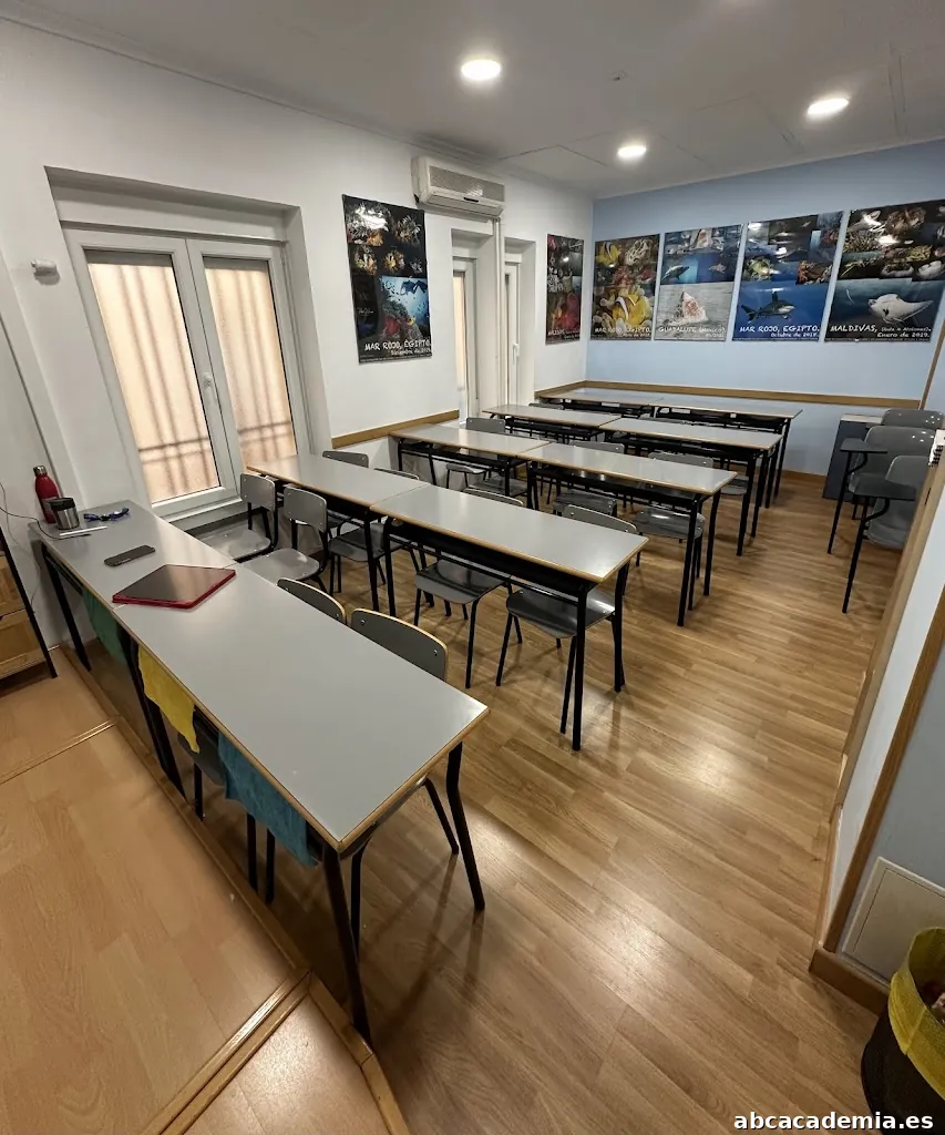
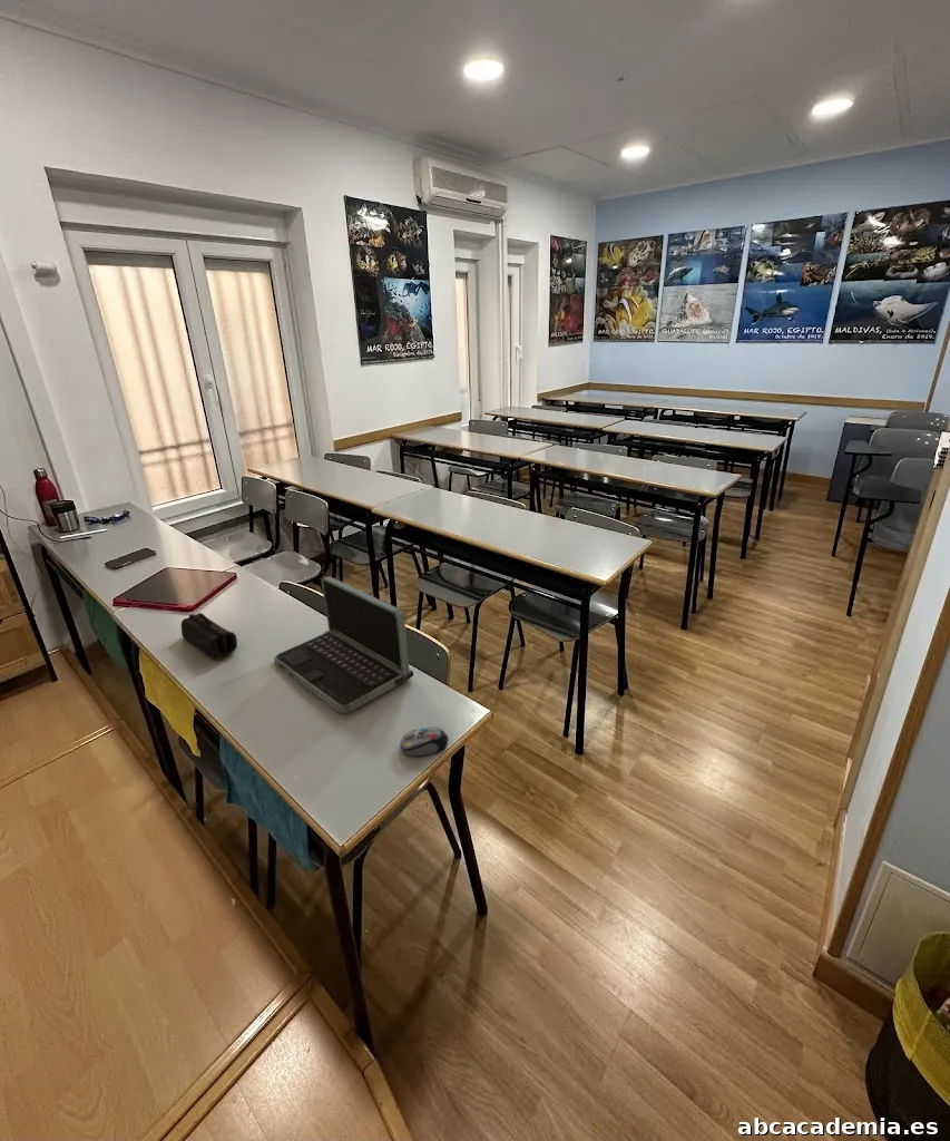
+ computer mouse [400,725,449,758]
+ laptop [273,575,414,714]
+ pencil case [180,612,238,661]
